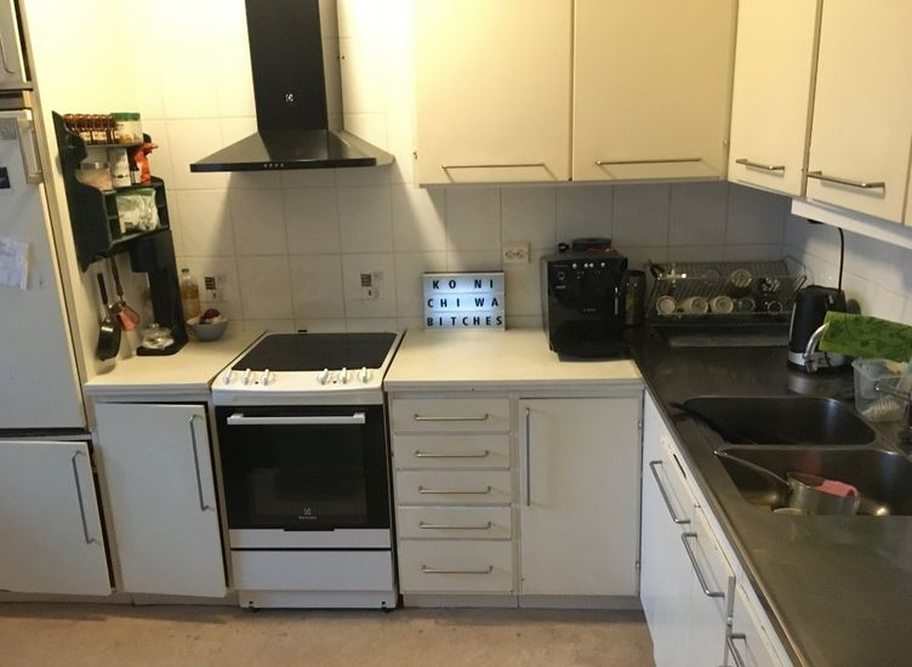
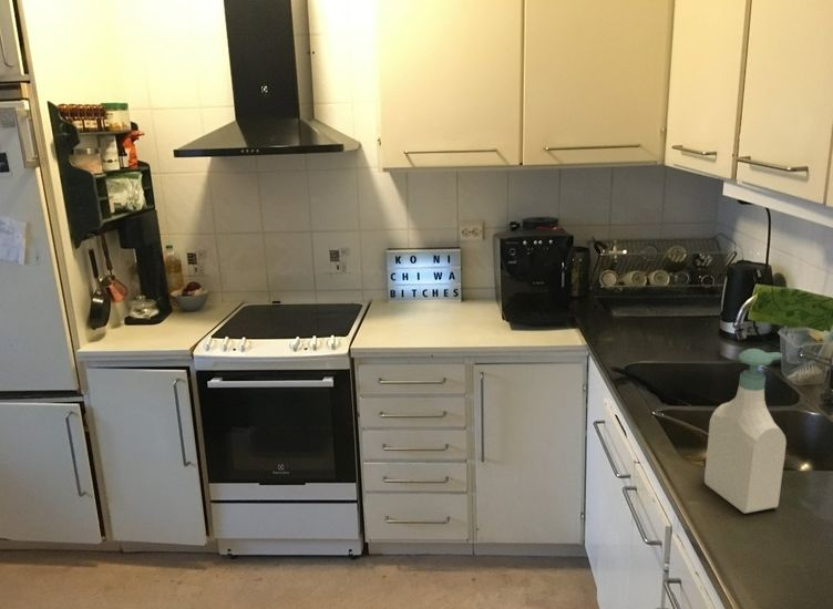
+ soap bottle [703,348,788,514]
